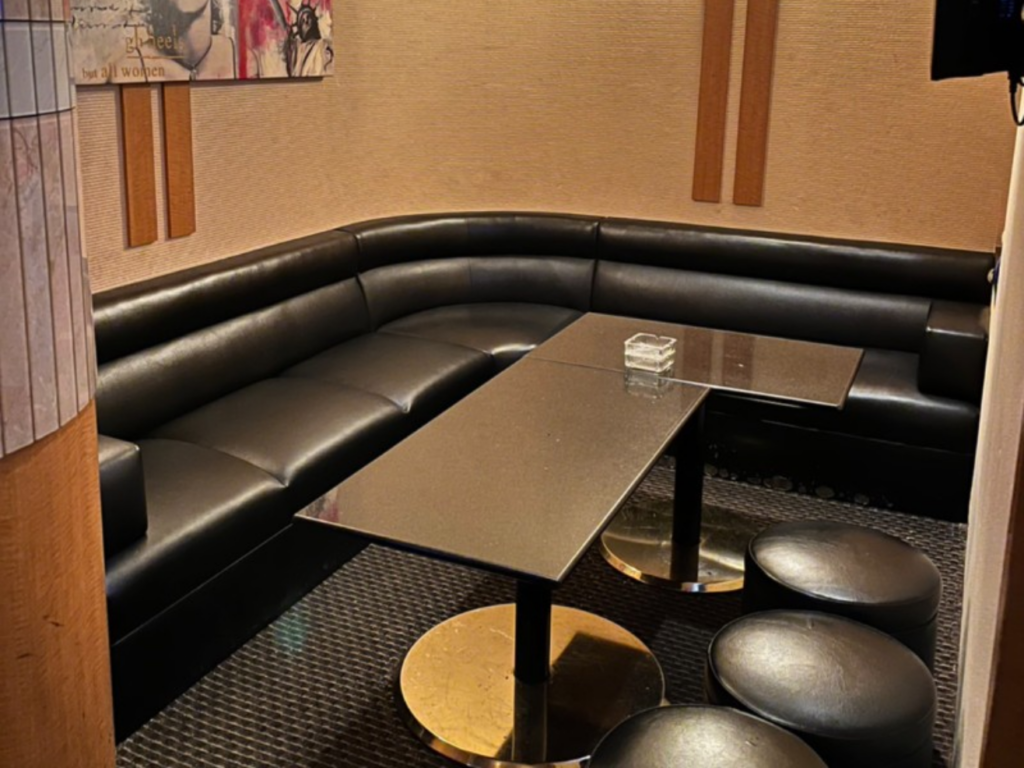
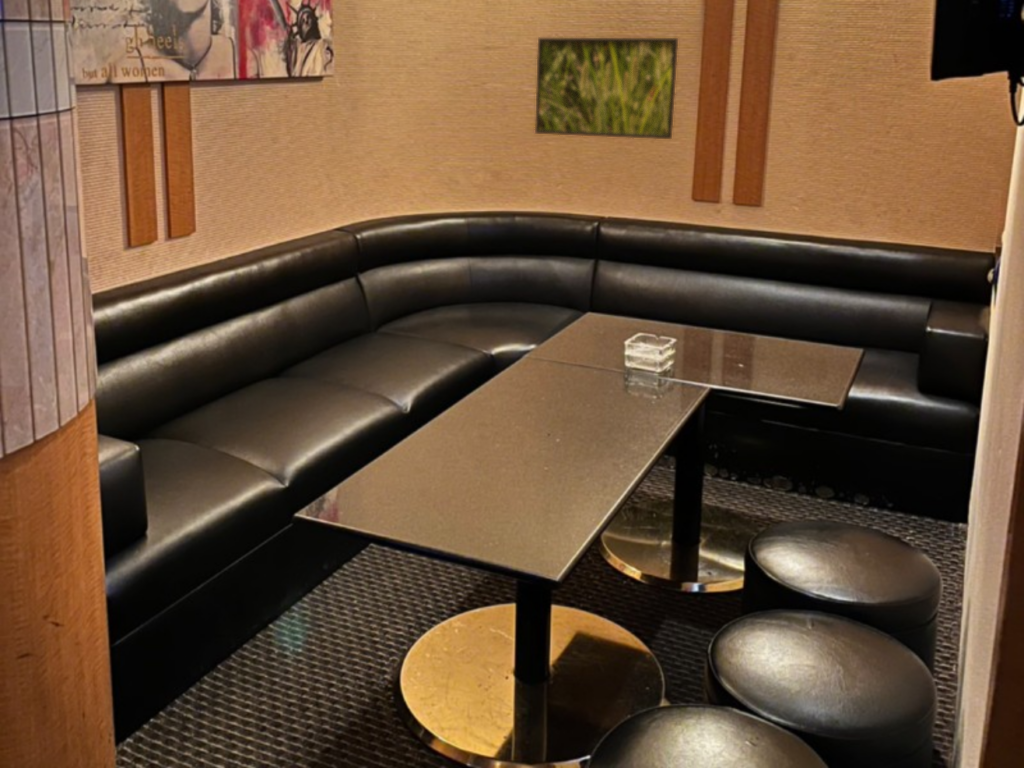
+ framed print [534,37,679,140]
